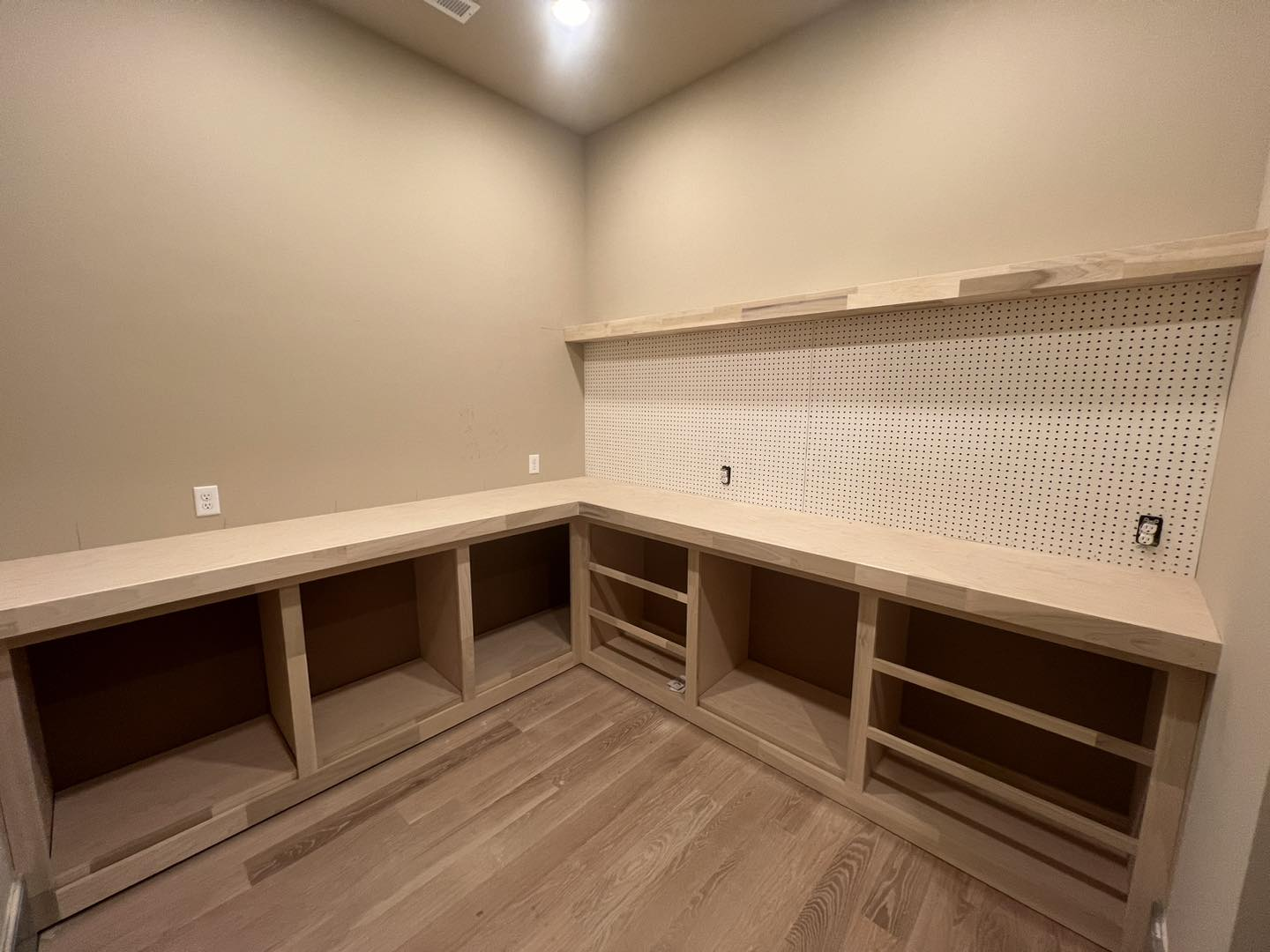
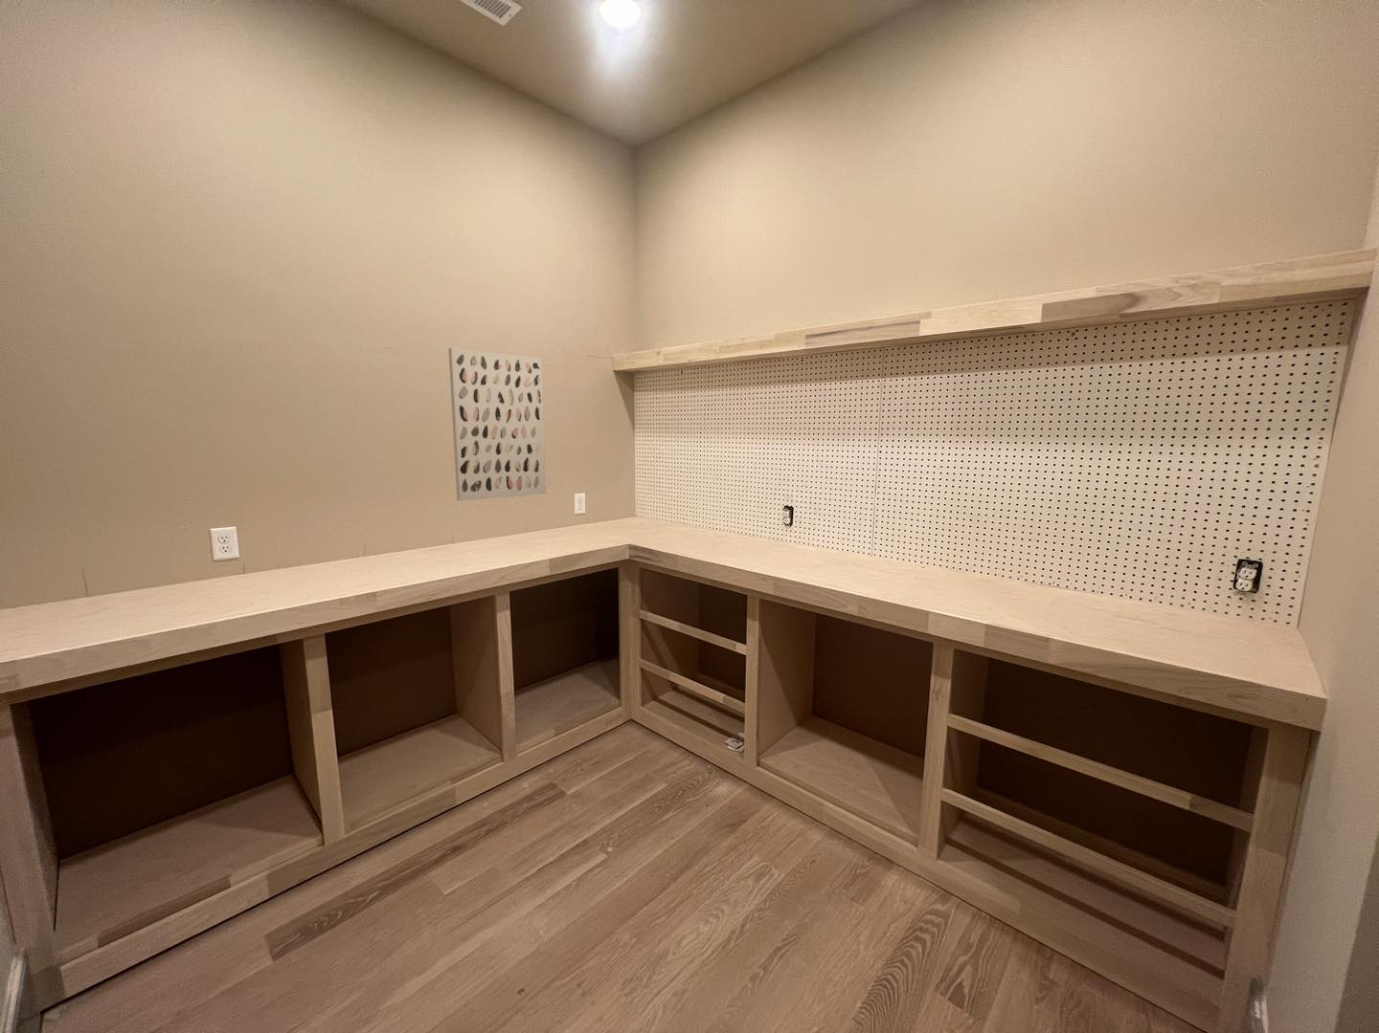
+ wall art [447,347,547,502]
